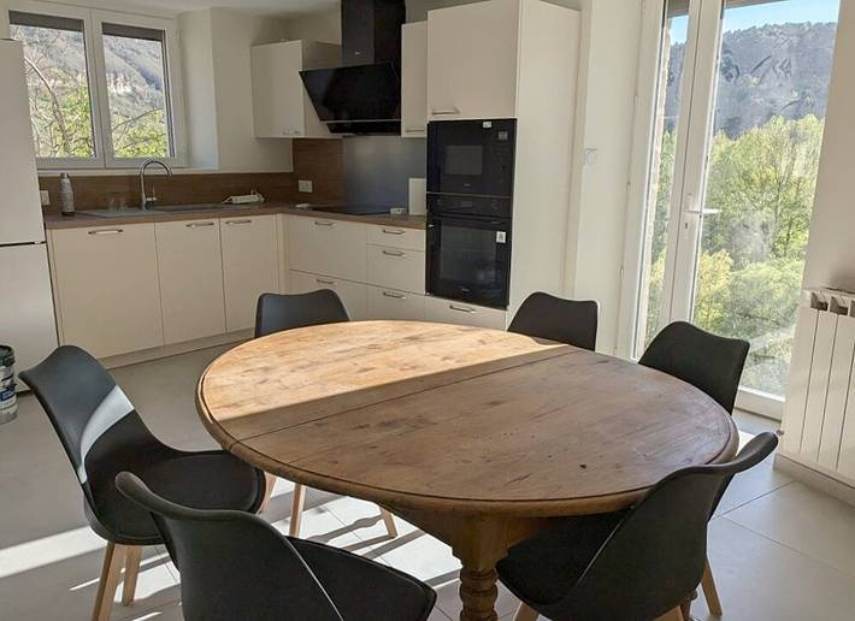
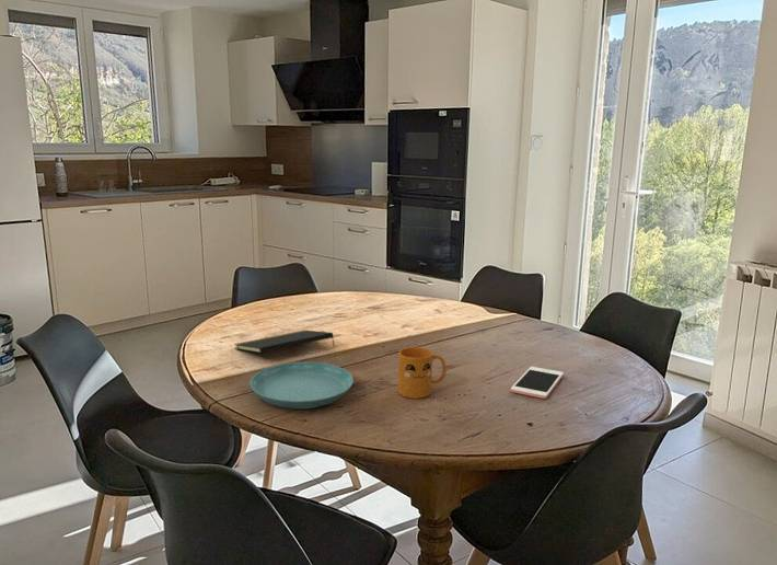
+ mug [397,346,448,400]
+ saucer [250,361,355,410]
+ cell phone [510,366,565,400]
+ notepad [233,330,336,354]
